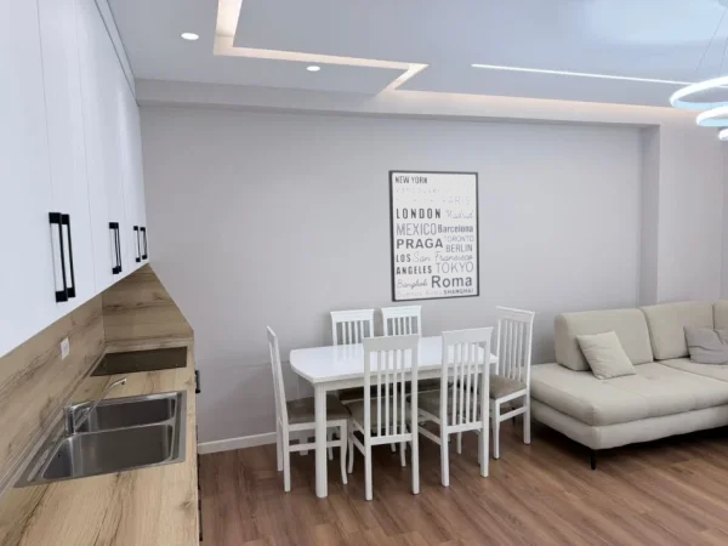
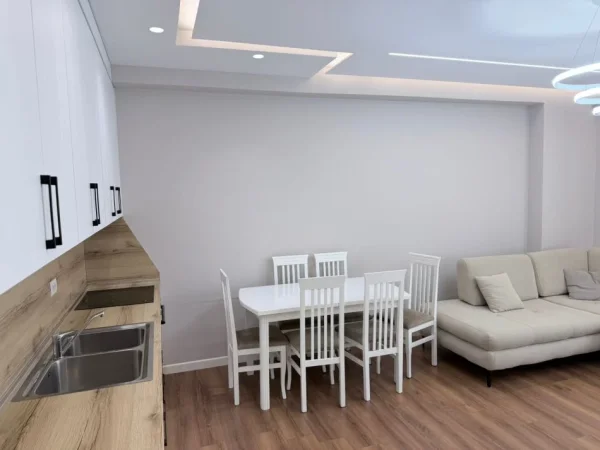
- wall art [387,169,480,303]
